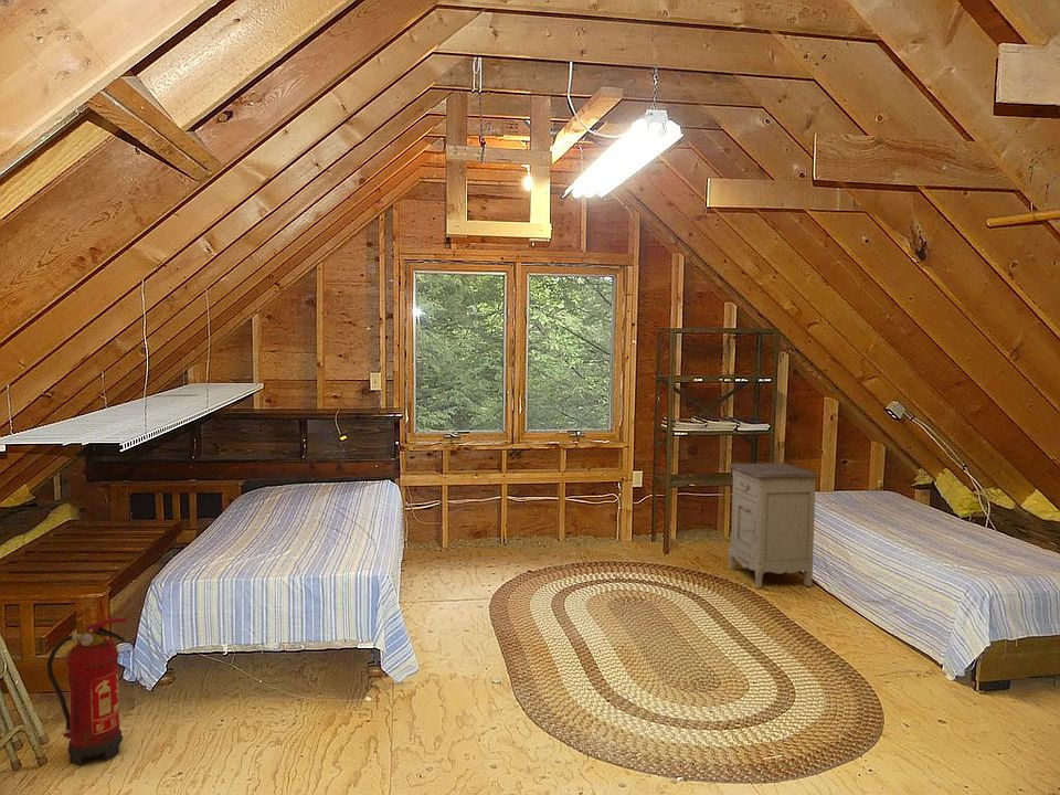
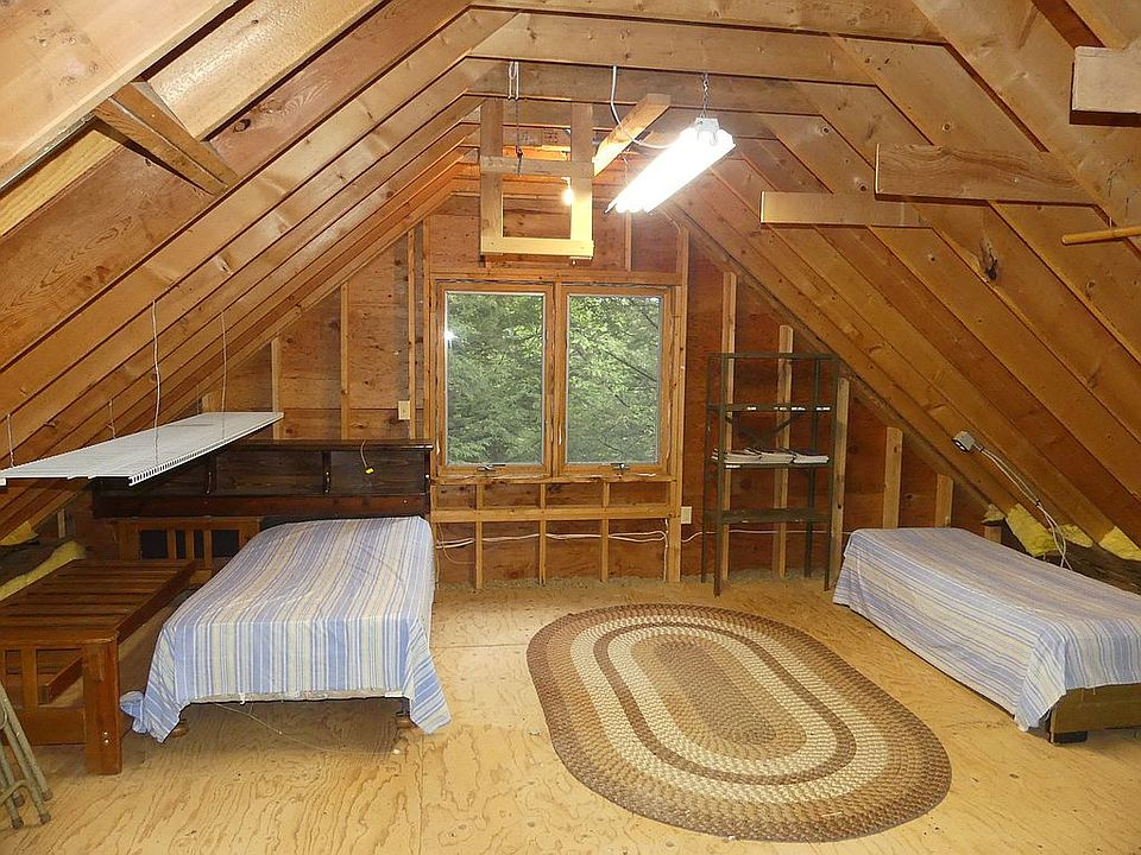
- fire extinguisher [46,617,129,766]
- nightstand [727,462,819,590]
